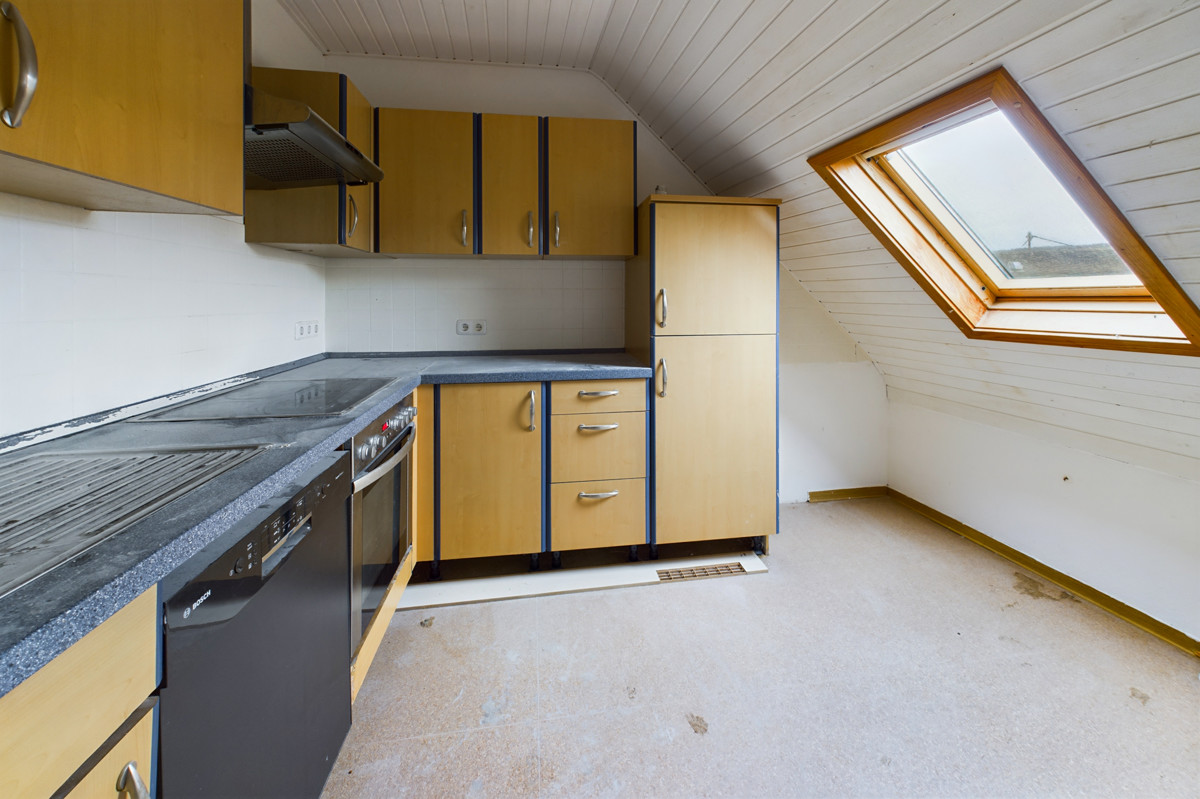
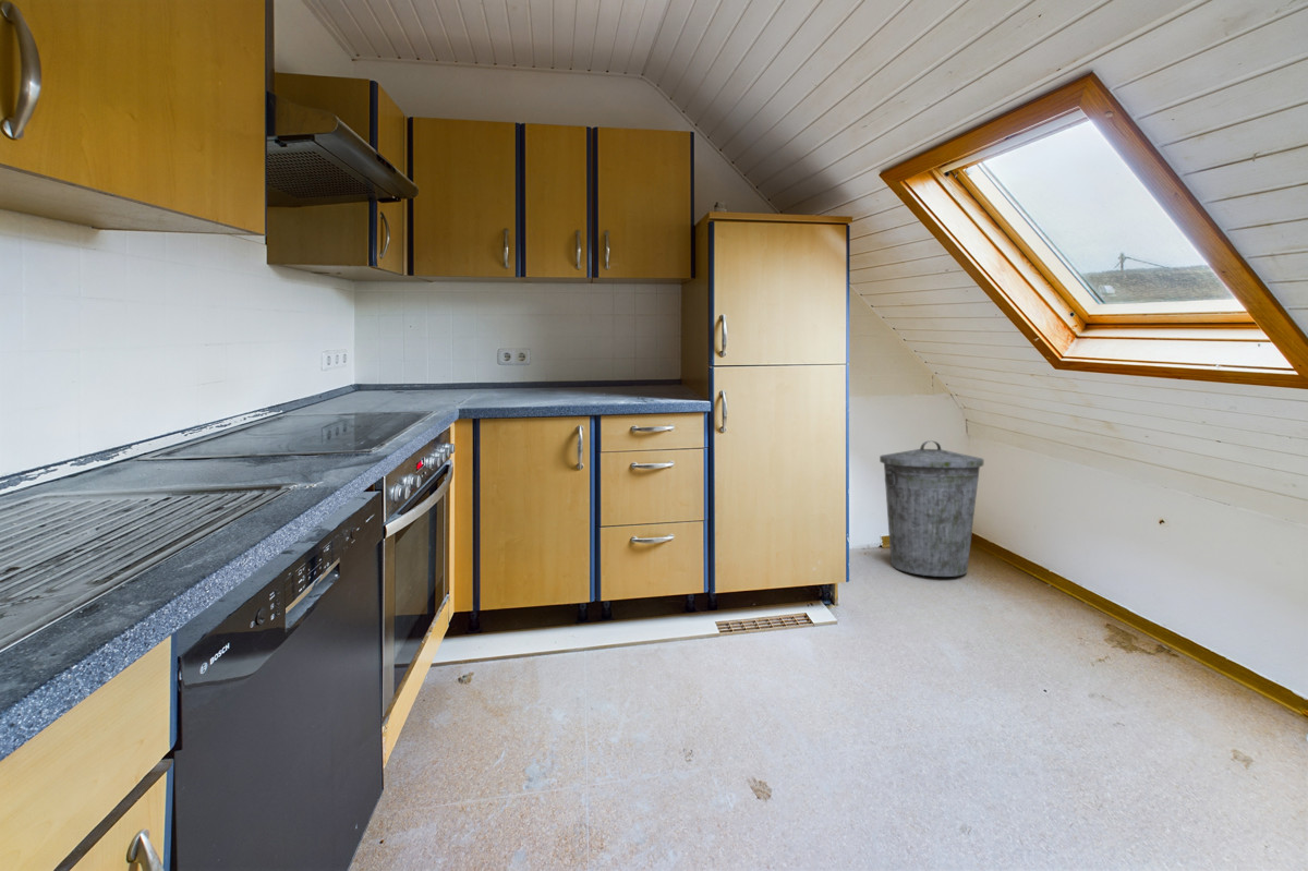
+ trash can [879,439,984,578]
